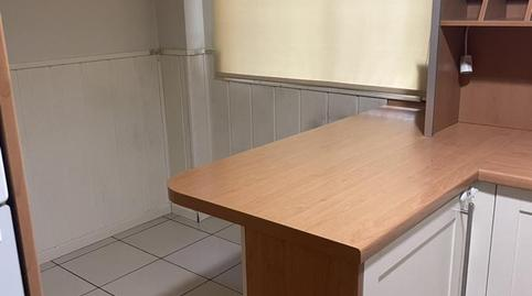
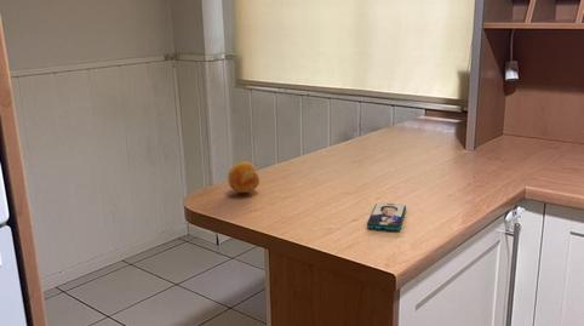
+ smartphone [366,202,407,231]
+ fruit [227,160,260,194]
